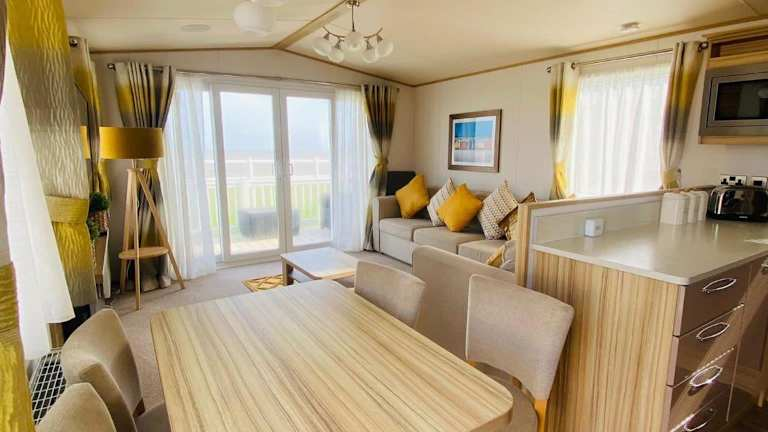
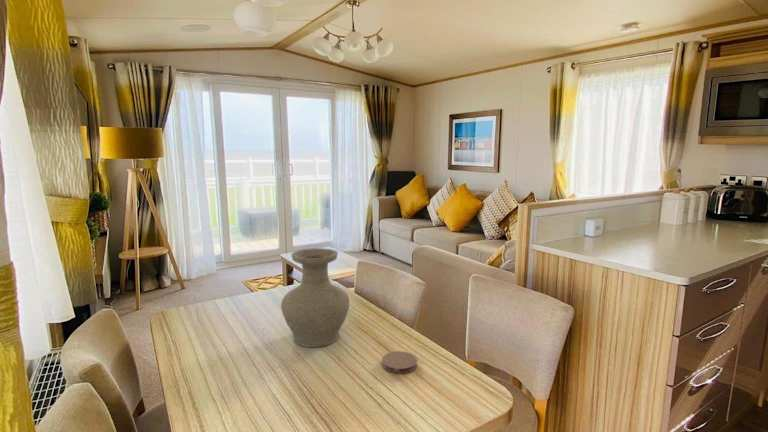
+ vase [280,247,350,348]
+ coaster [381,350,418,374]
